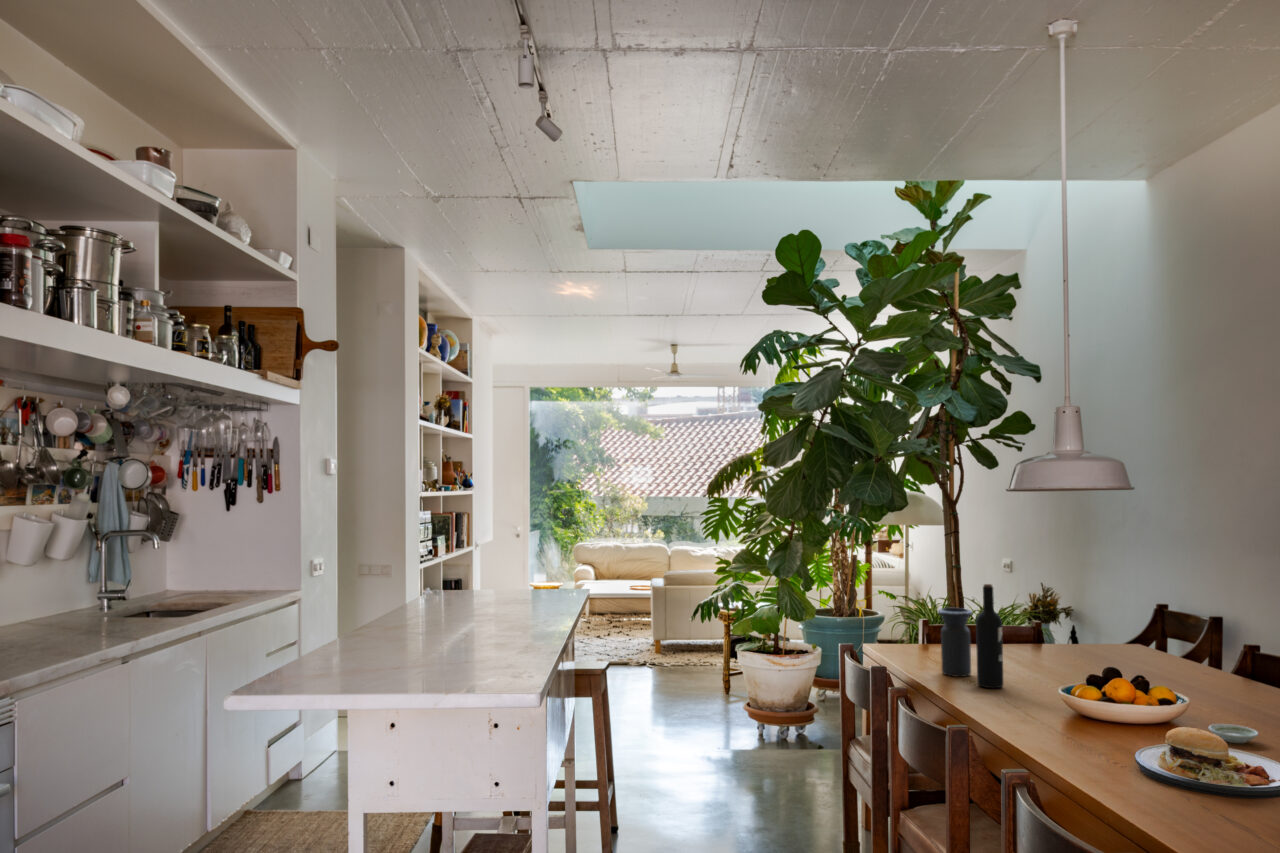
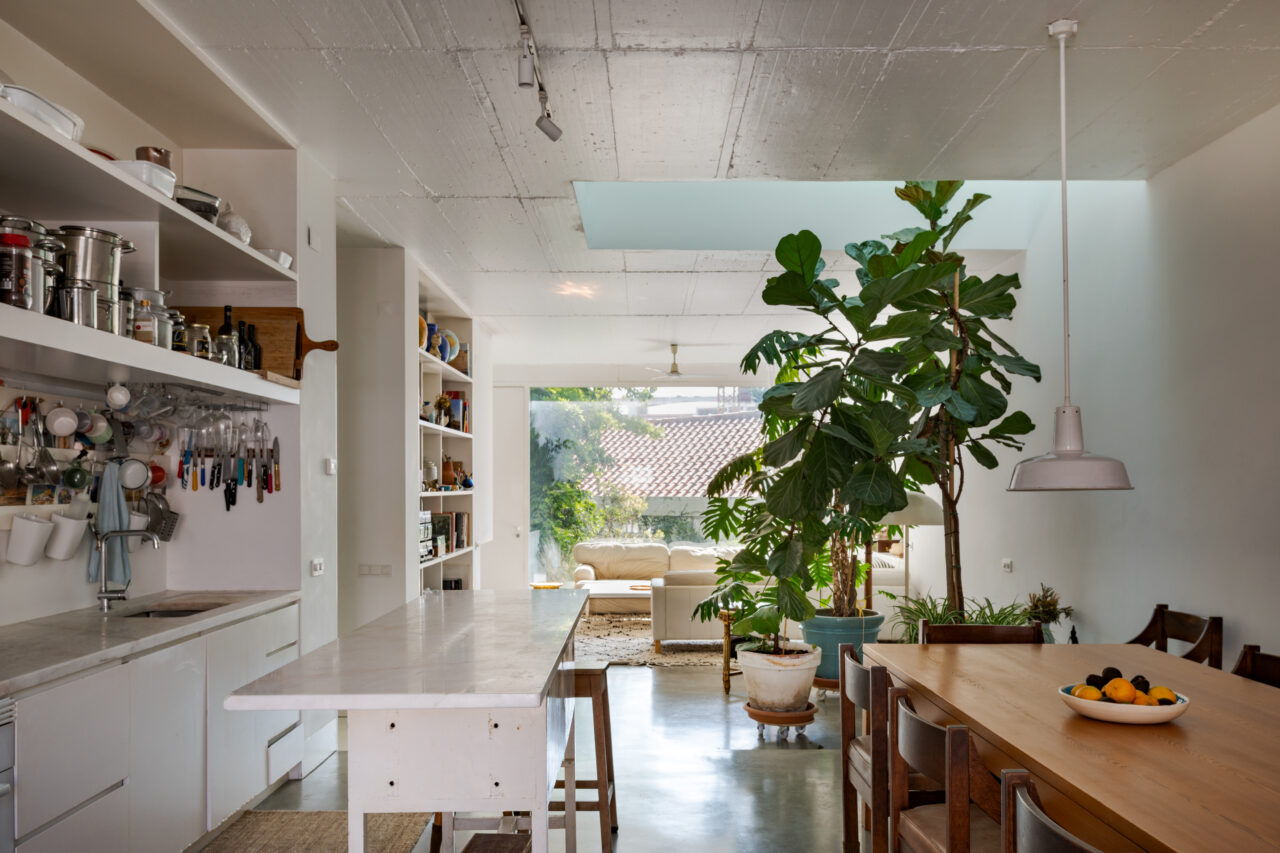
- saucer [1208,723,1259,744]
- wine bottle [975,583,1005,689]
- plate [1134,704,1280,799]
- vase [937,607,974,678]
